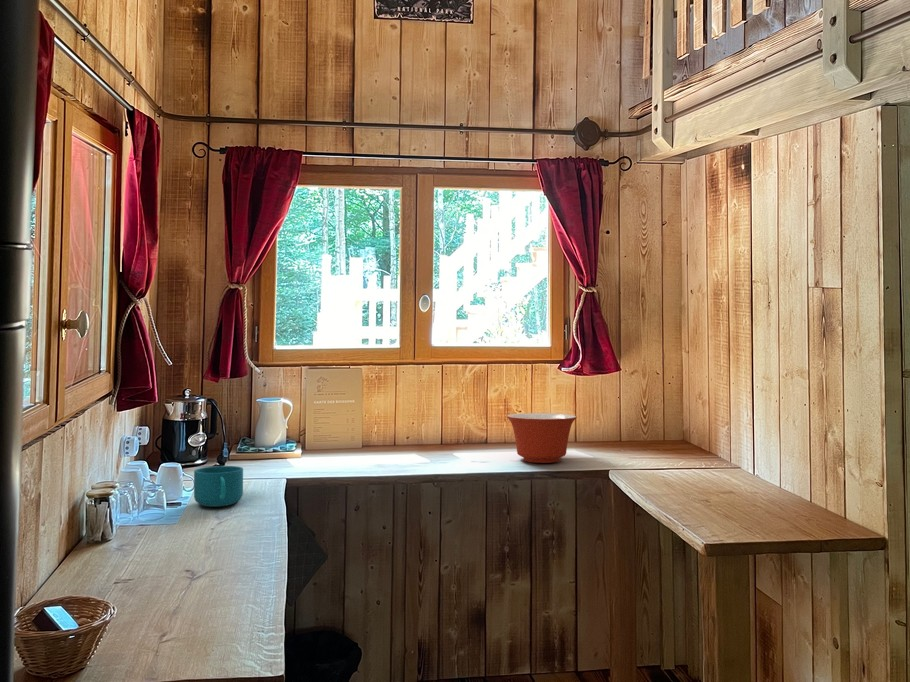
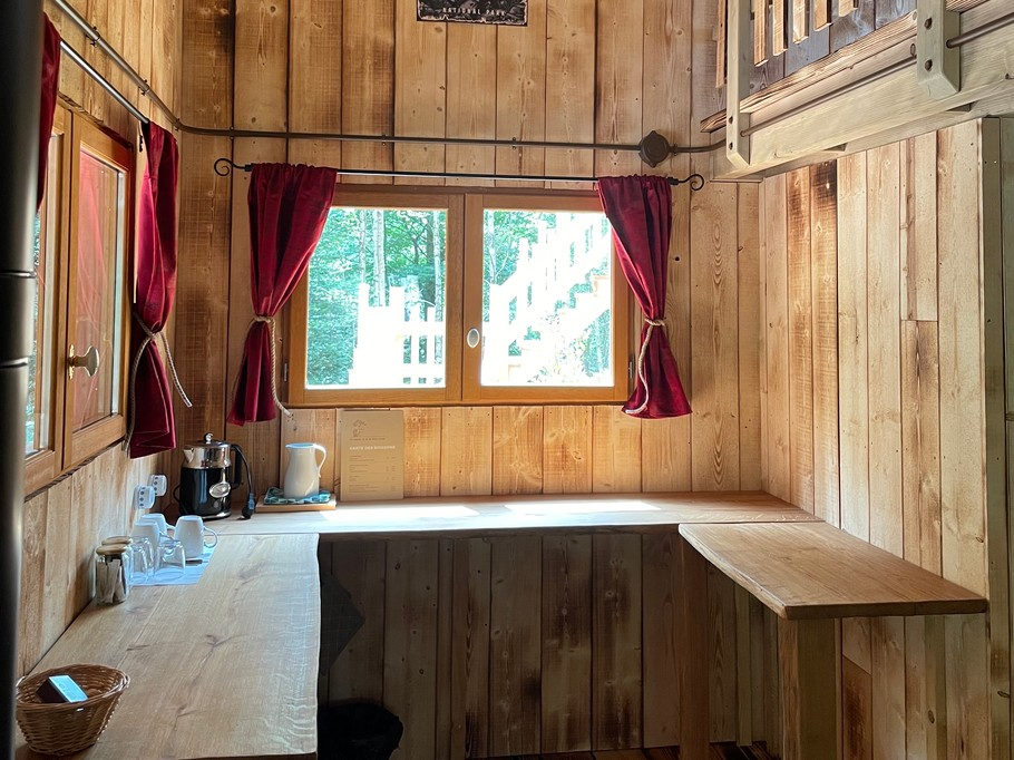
- mixing bowl [506,412,578,464]
- cup [193,465,244,508]
